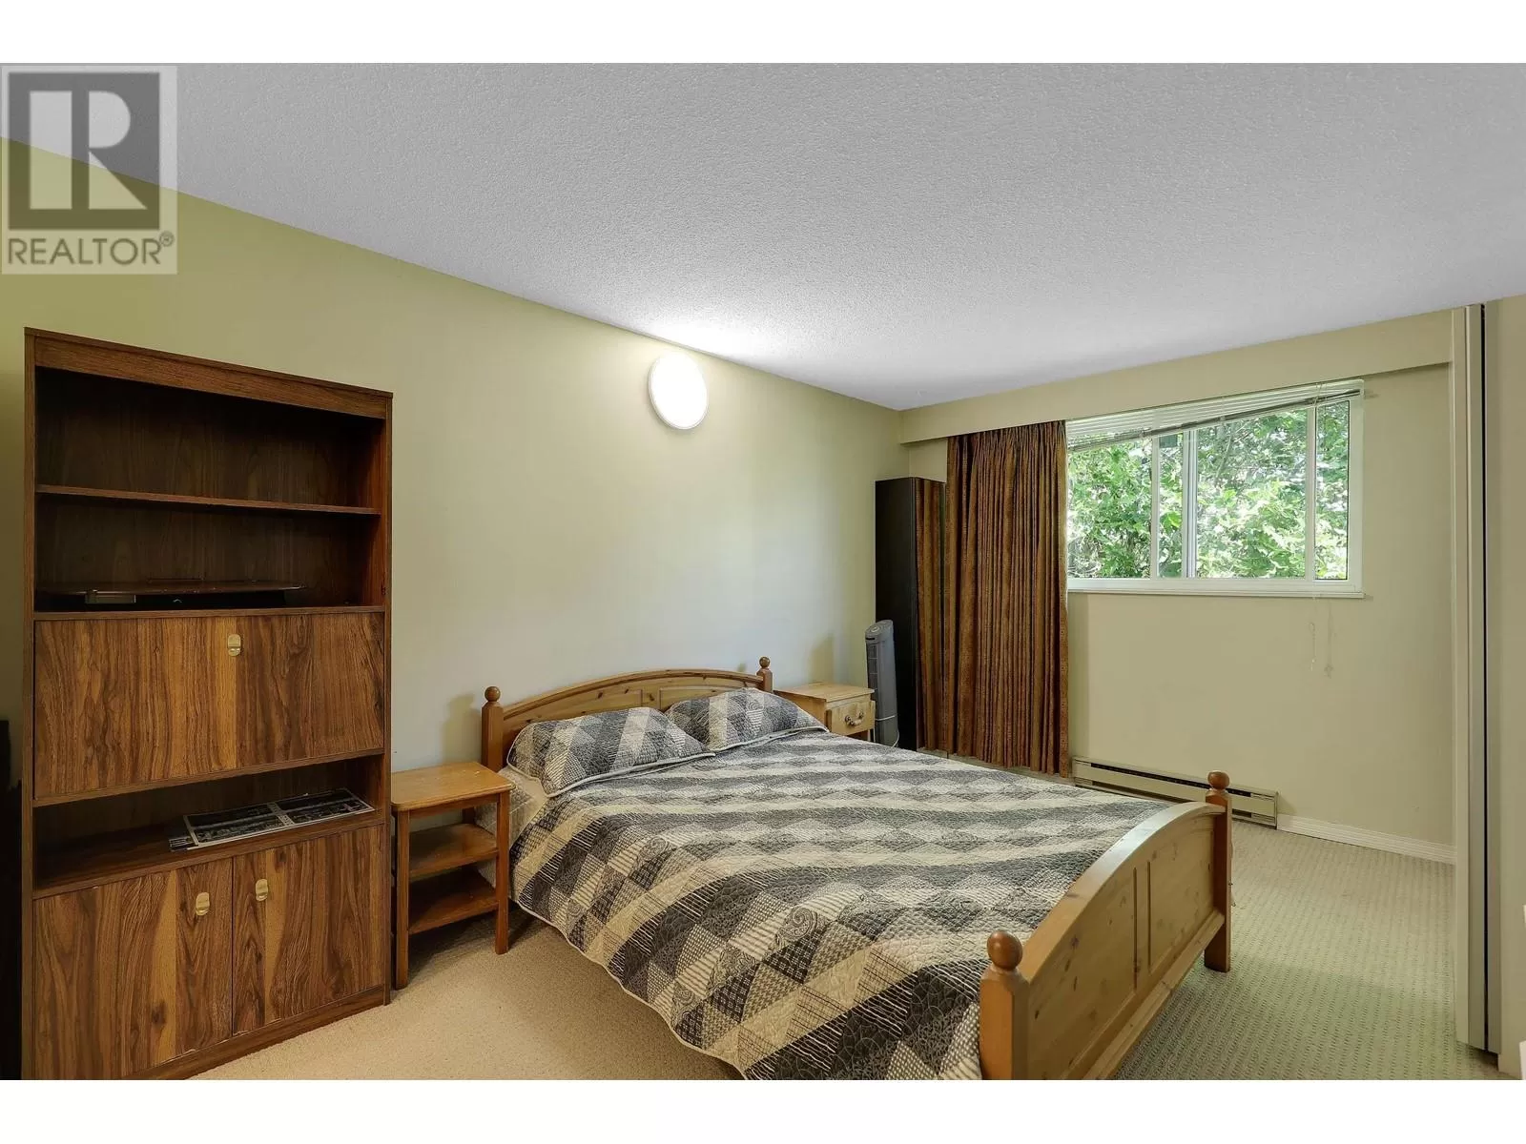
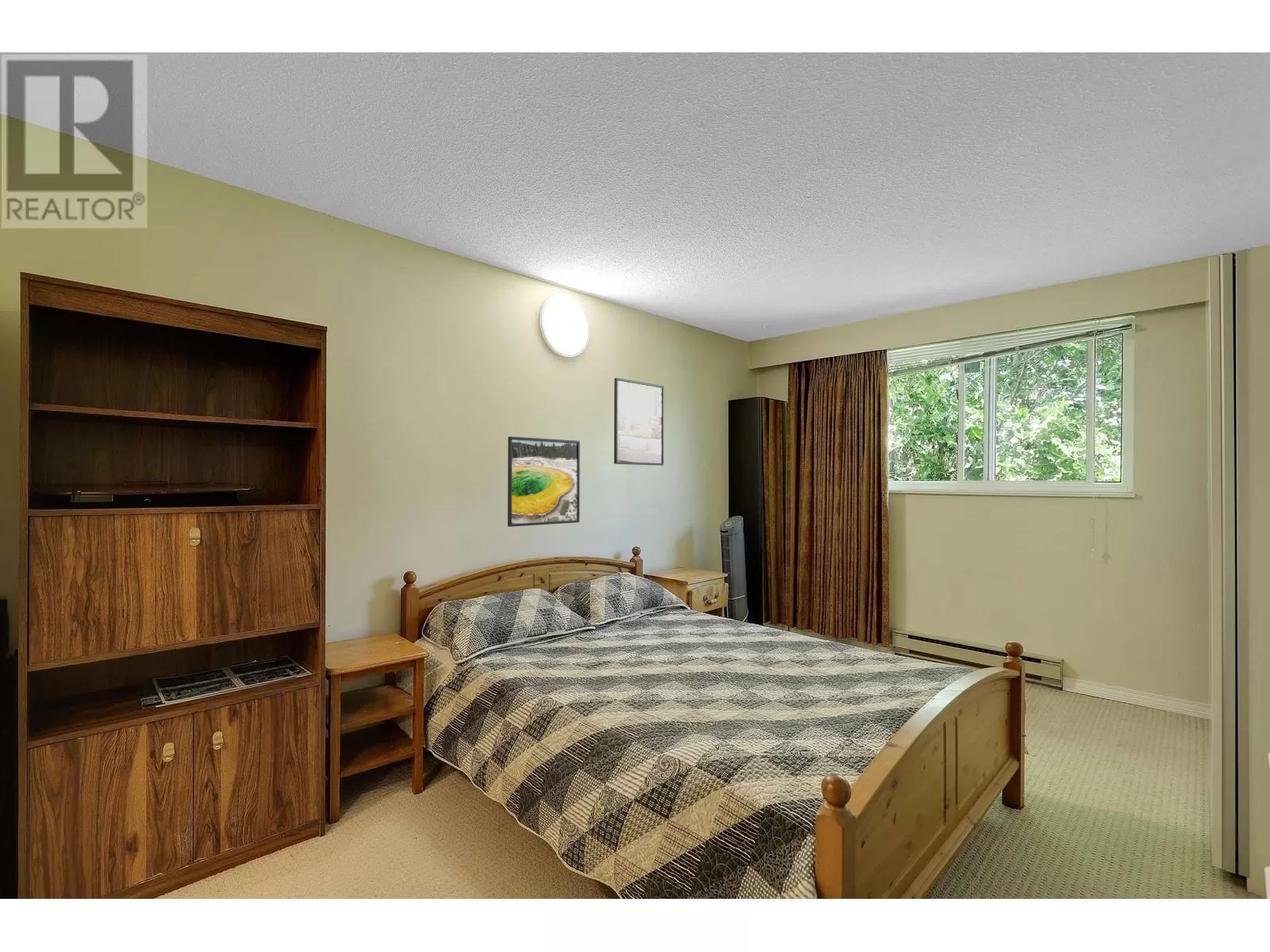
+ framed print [614,377,664,466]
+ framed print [507,436,581,528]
